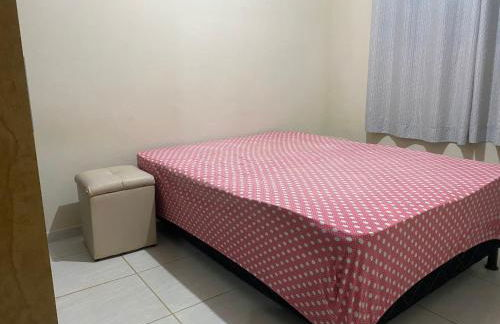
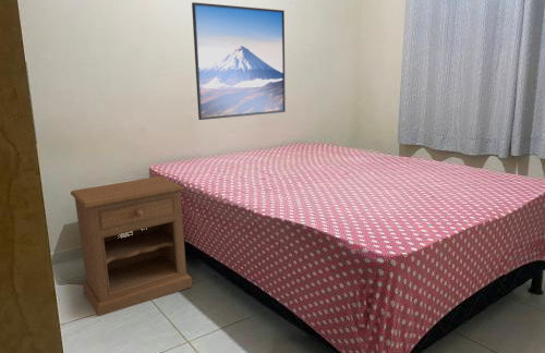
+ nightstand [70,175,193,317]
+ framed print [191,1,287,121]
